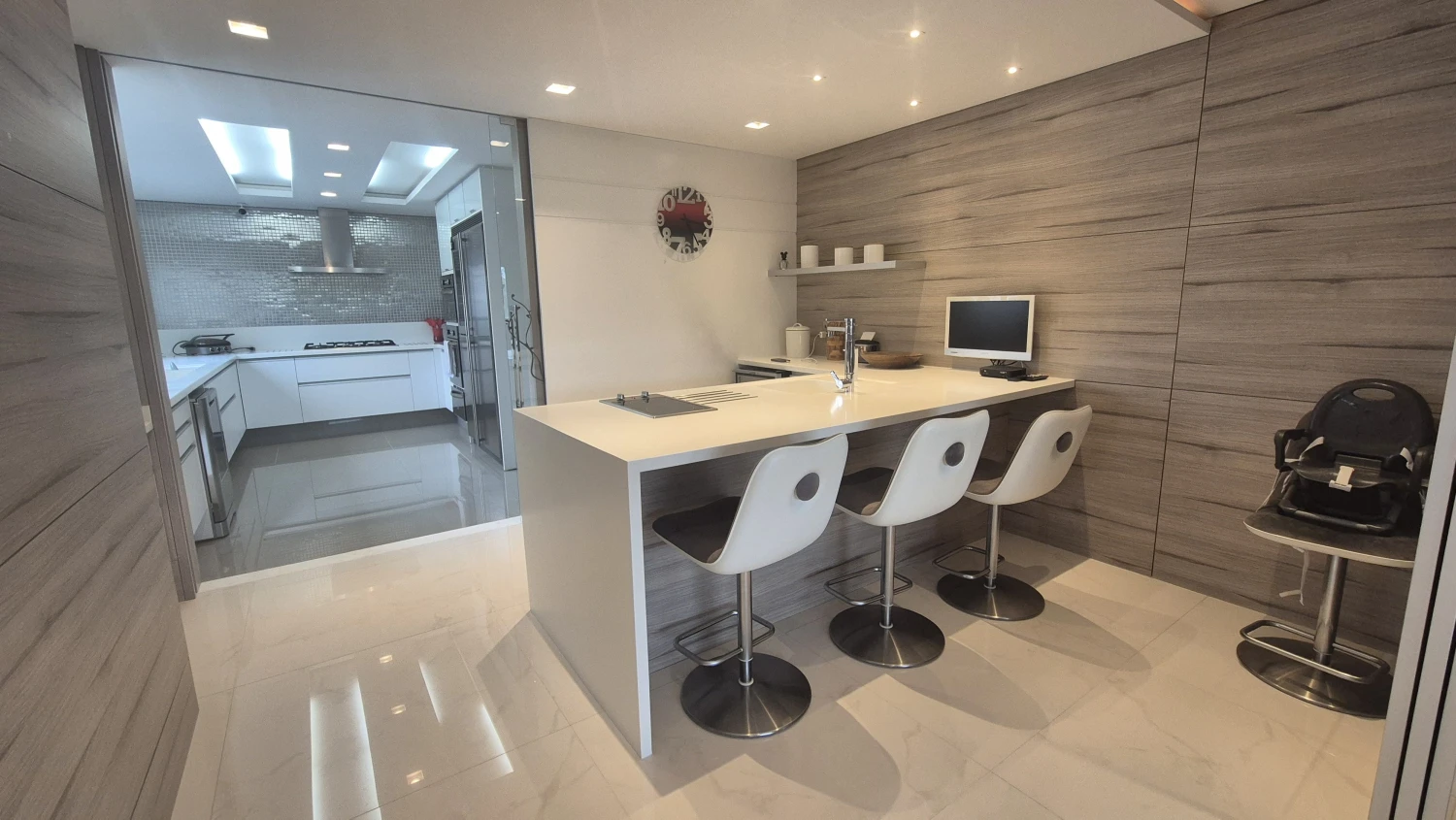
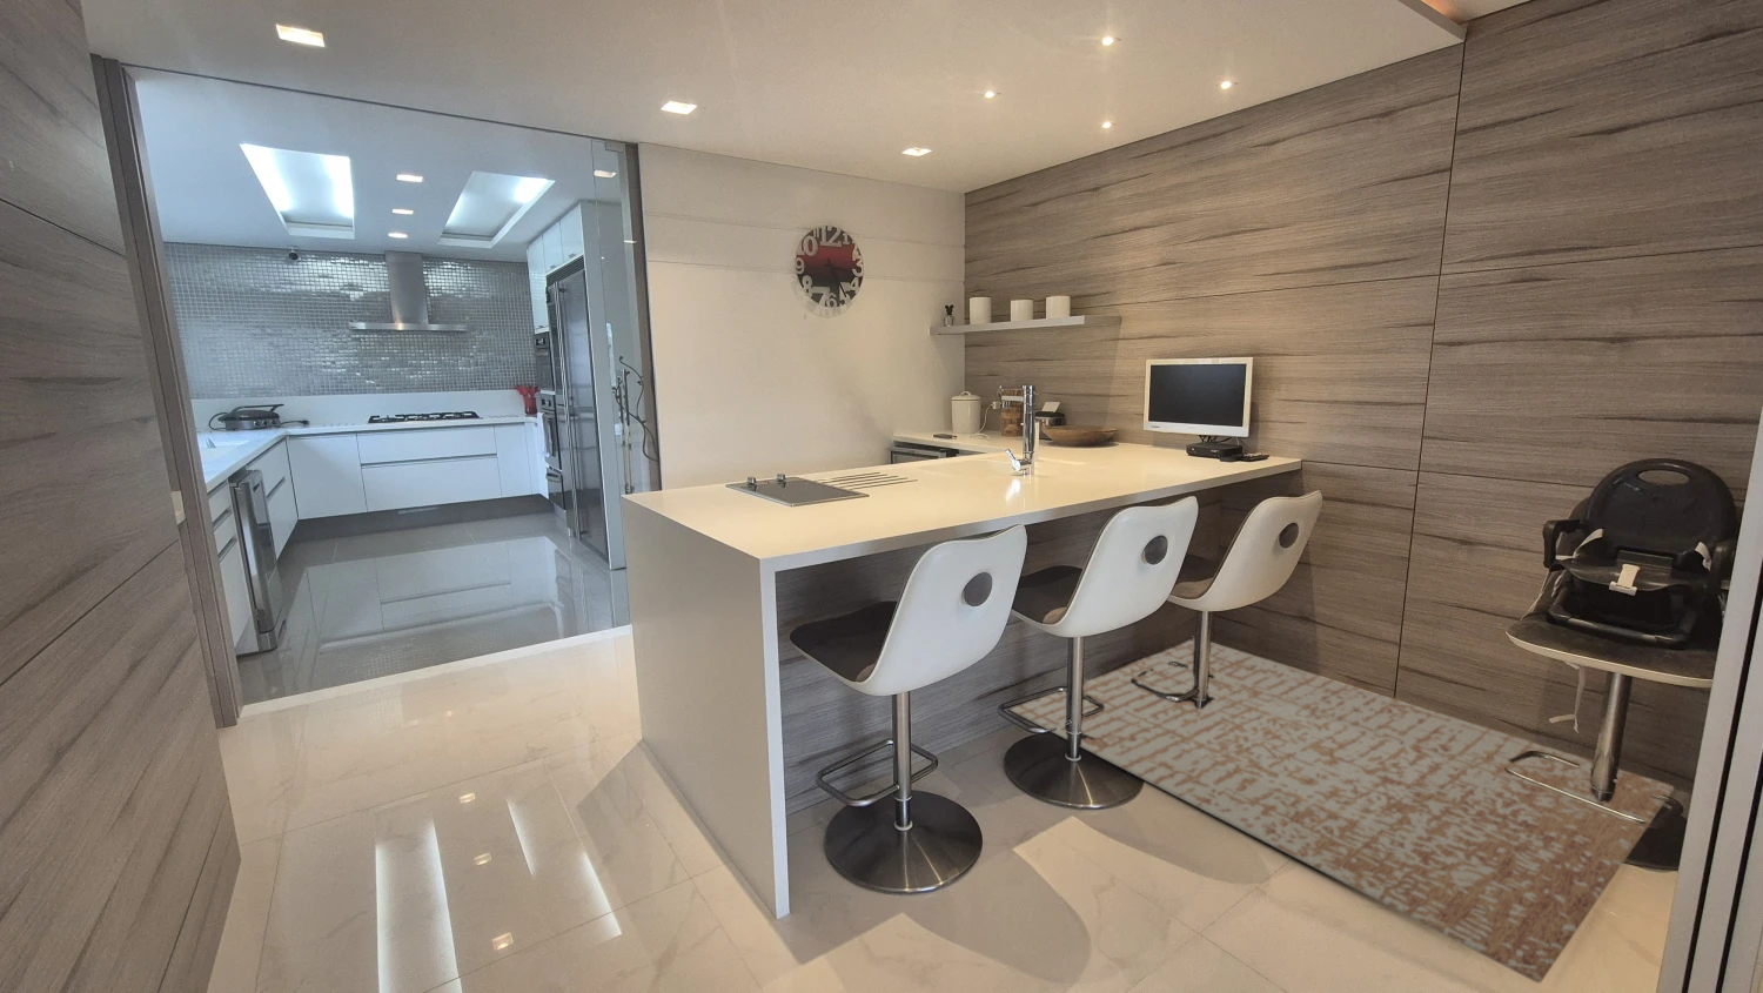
+ rug [1009,637,1675,983]
